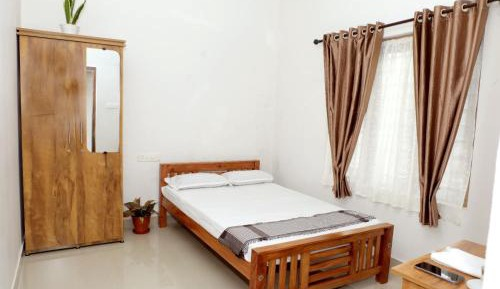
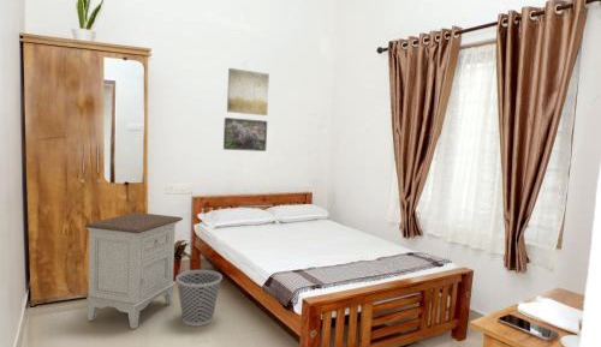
+ nightstand [84,211,184,330]
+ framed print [222,116,268,152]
+ wastebasket [174,269,224,328]
+ wall art [226,67,270,116]
